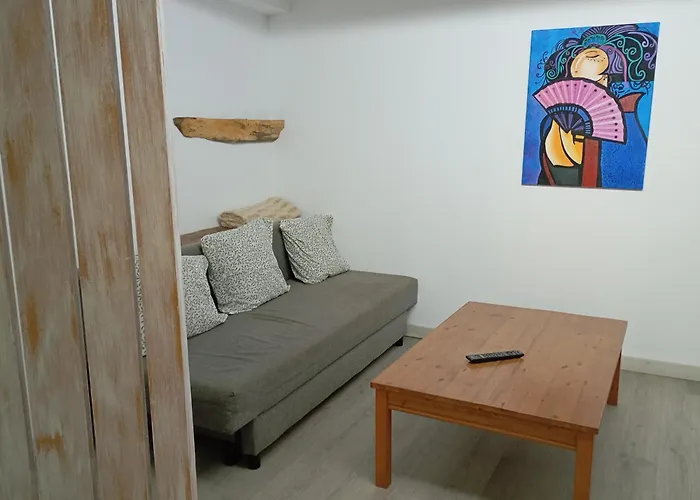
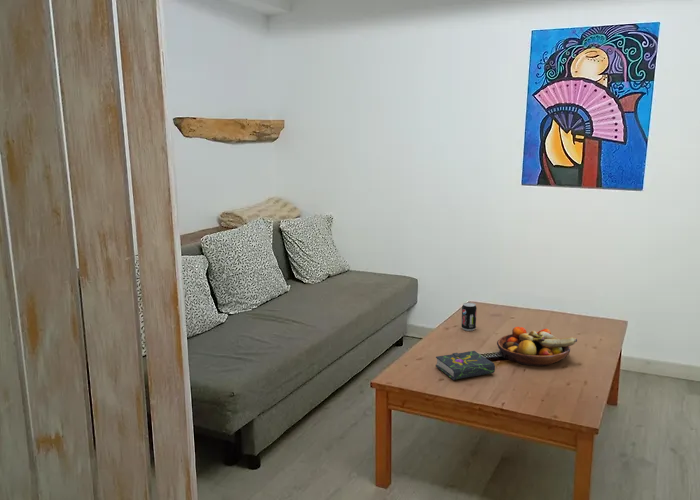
+ book [435,350,496,381]
+ beverage can [460,302,478,332]
+ fruit bowl [496,326,578,367]
